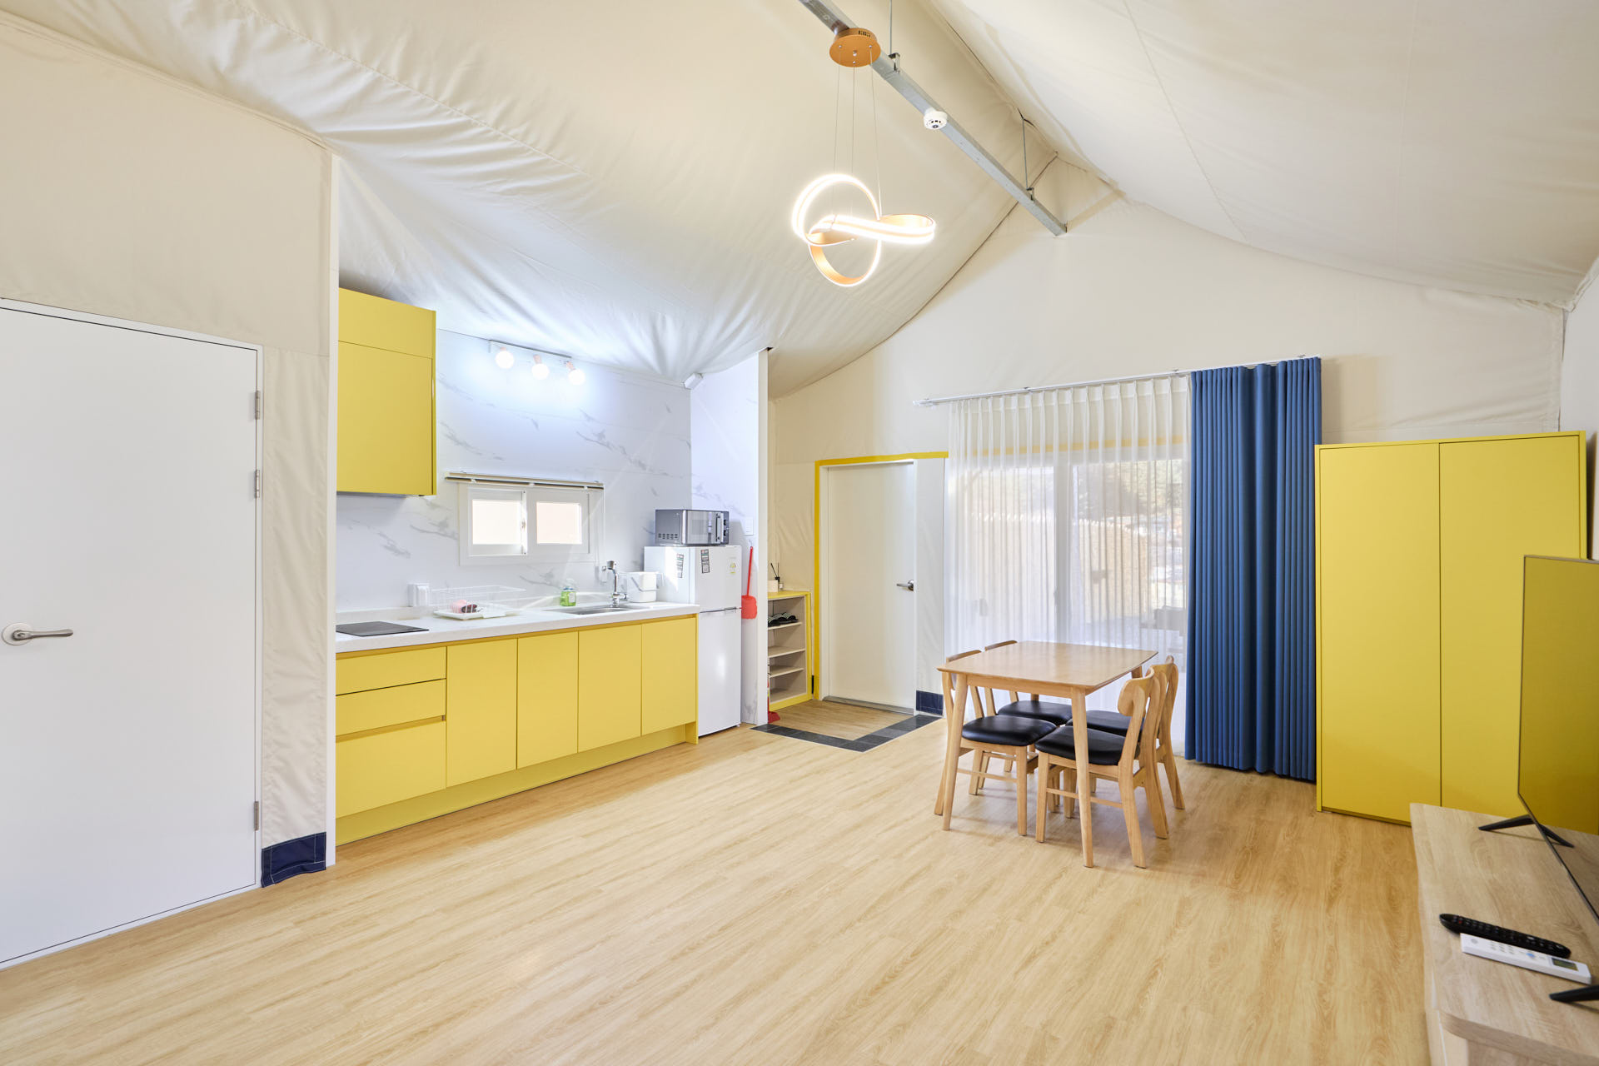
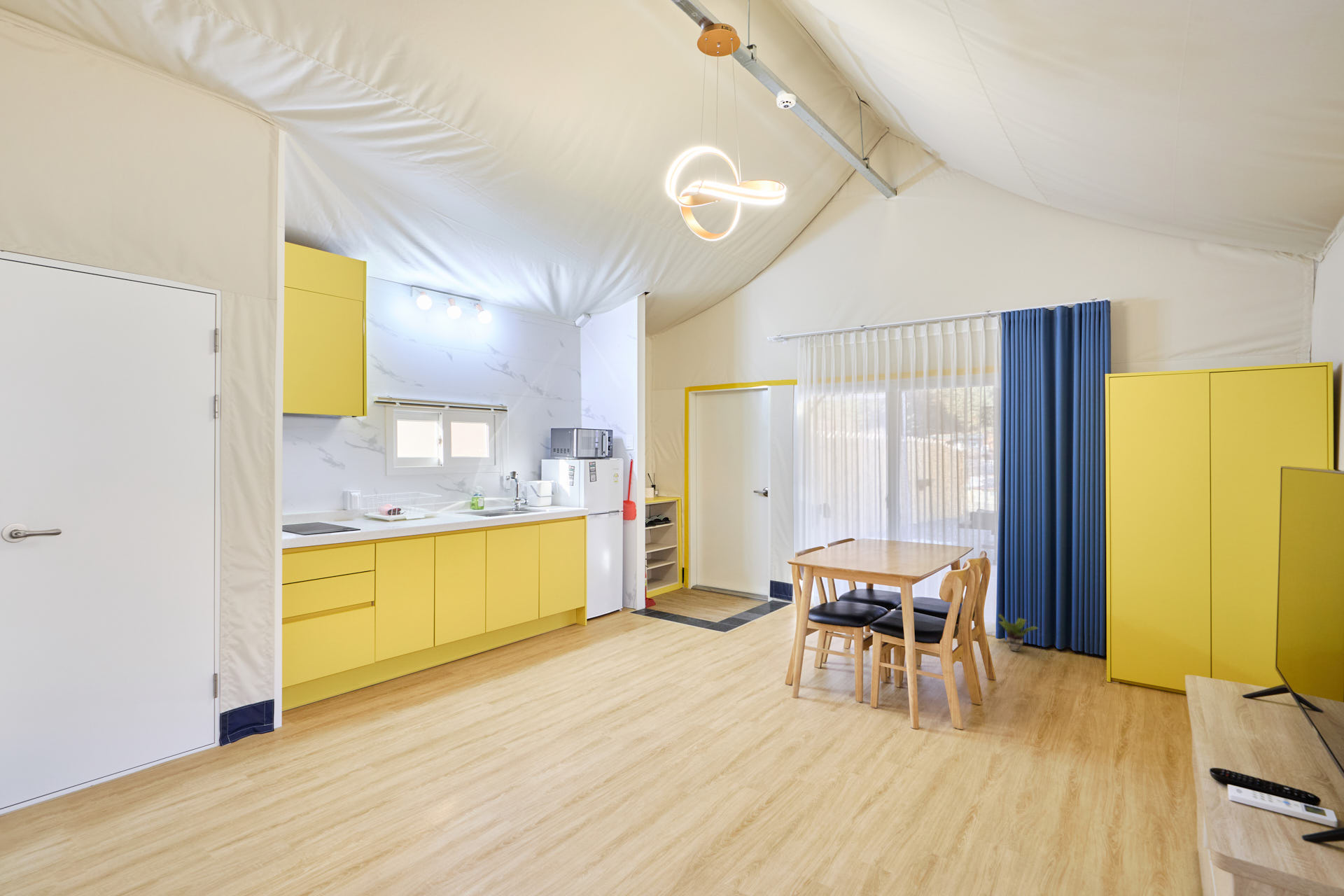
+ potted plant [998,613,1040,652]
